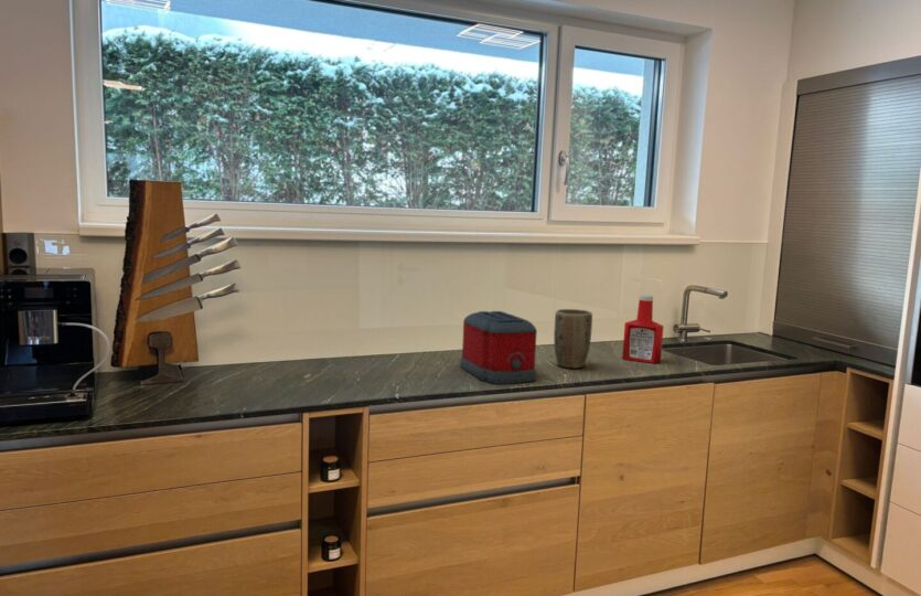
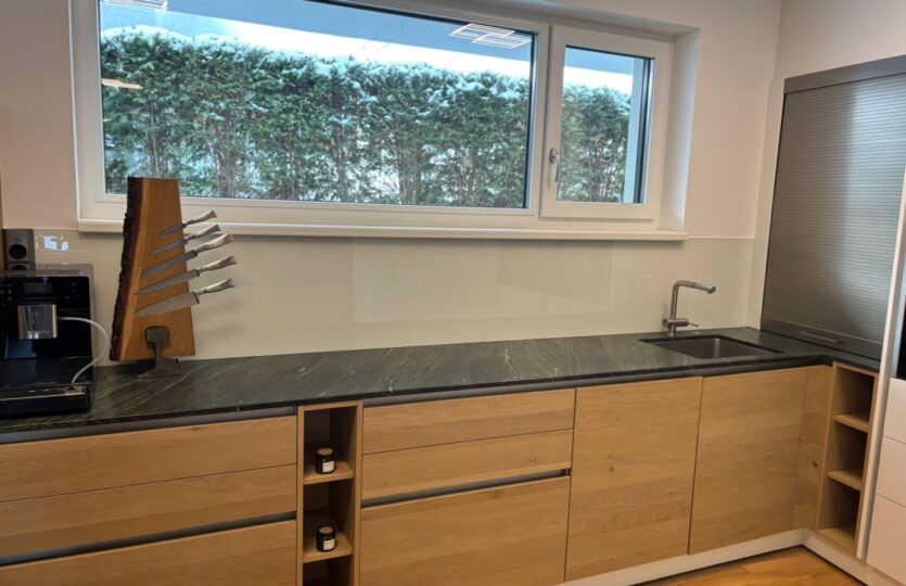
- plant pot [553,308,593,370]
- toaster [459,310,538,385]
- soap bottle [621,294,664,364]
